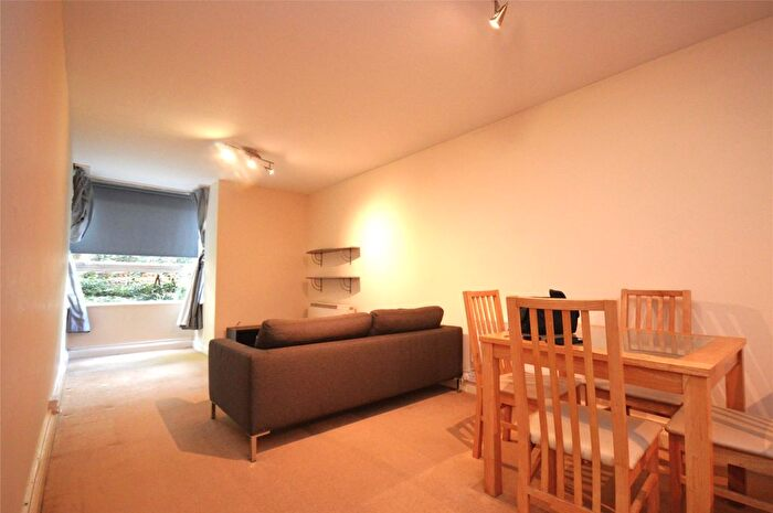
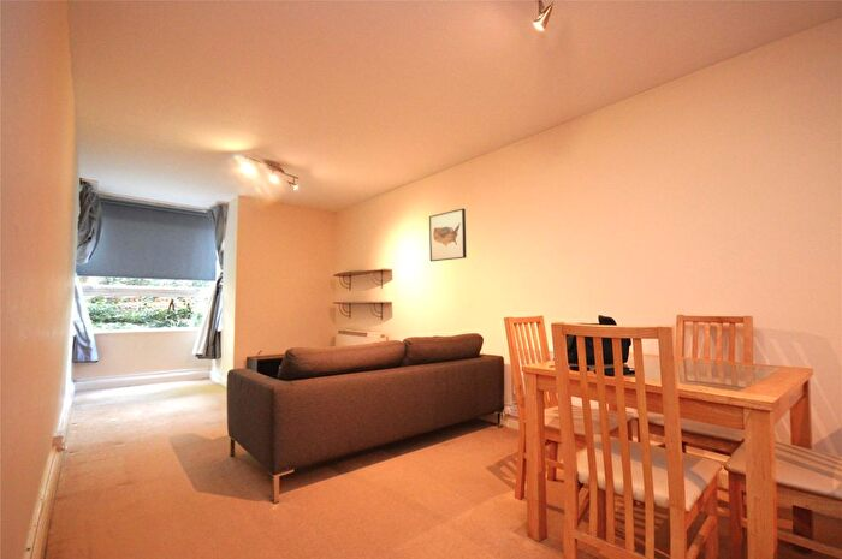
+ wall art [428,208,468,262]
